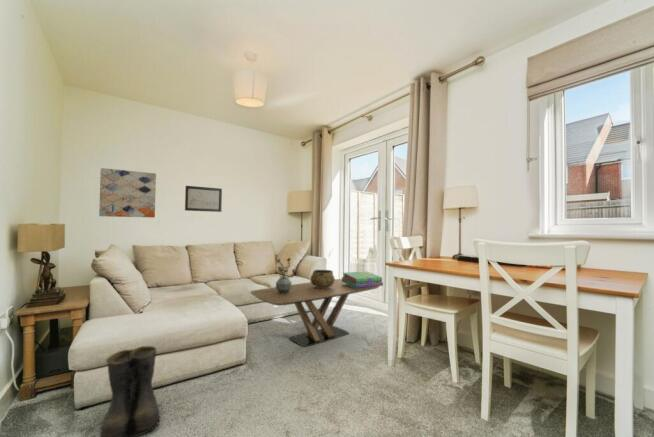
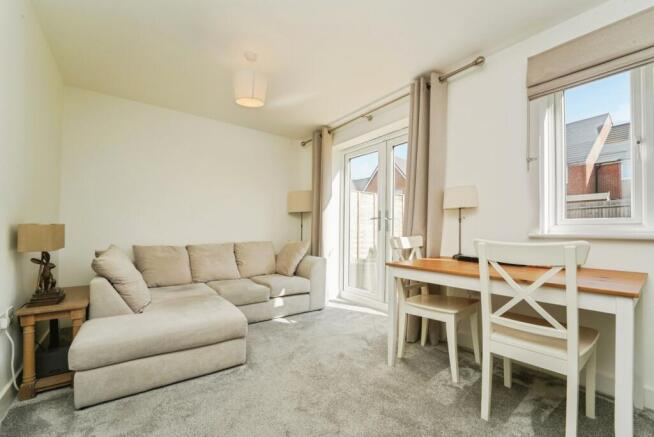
- coffee table [249,278,380,348]
- potted plant [275,257,297,293]
- wall art [184,185,223,213]
- stack of books [340,270,384,288]
- wall art [98,167,157,219]
- decorative bowl [309,269,336,288]
- boots [99,345,161,437]
